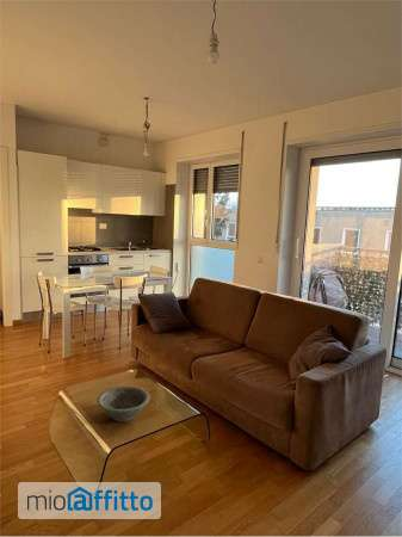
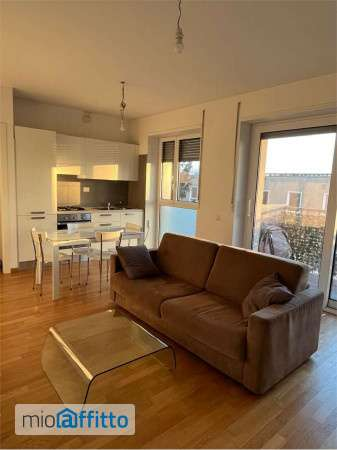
- decorative bowl [95,384,150,422]
